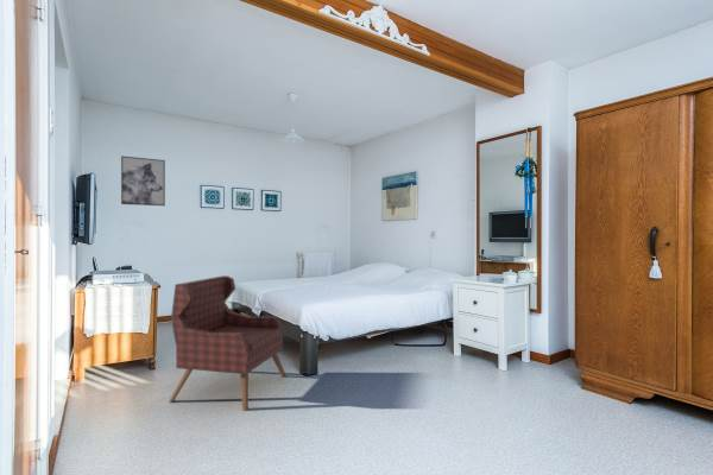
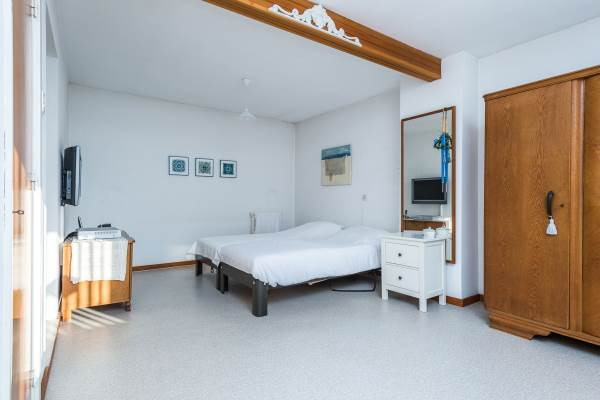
- armchair [168,274,288,412]
- wall art [120,156,166,207]
